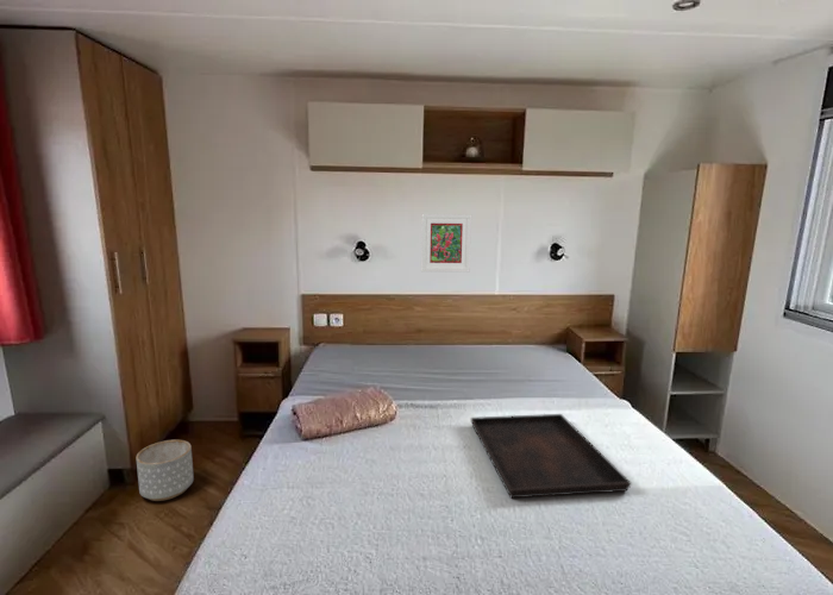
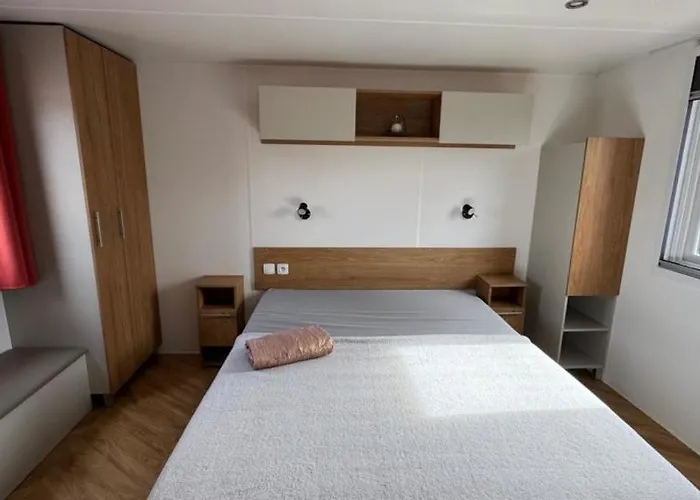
- serving tray [470,413,632,499]
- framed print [420,213,472,273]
- planter [134,439,195,502]
